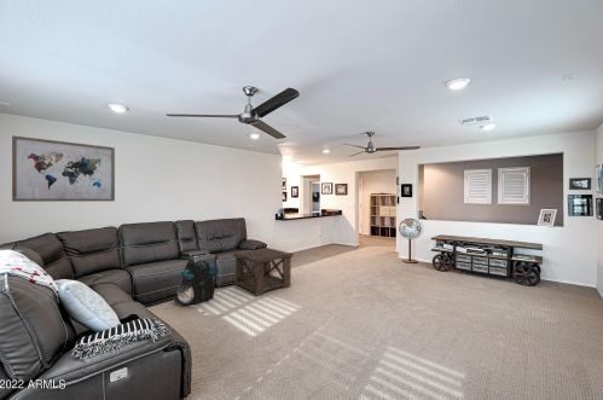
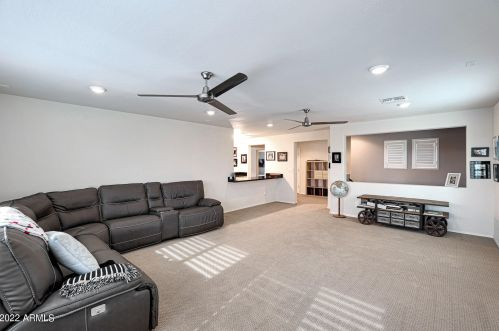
- side table [232,247,294,297]
- backpack [173,259,219,307]
- wall art [11,134,116,203]
